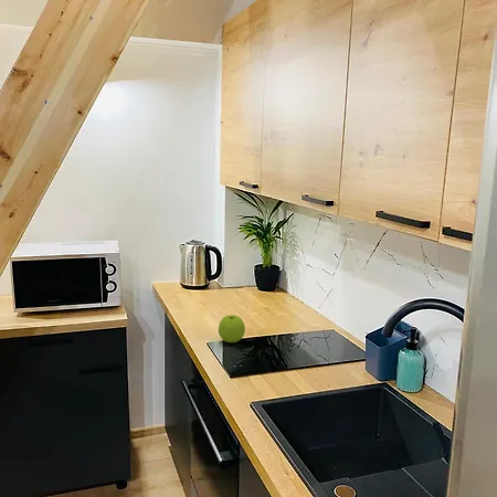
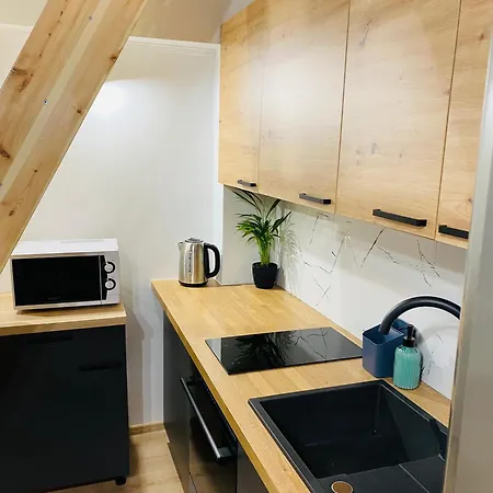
- apple [218,314,246,343]
